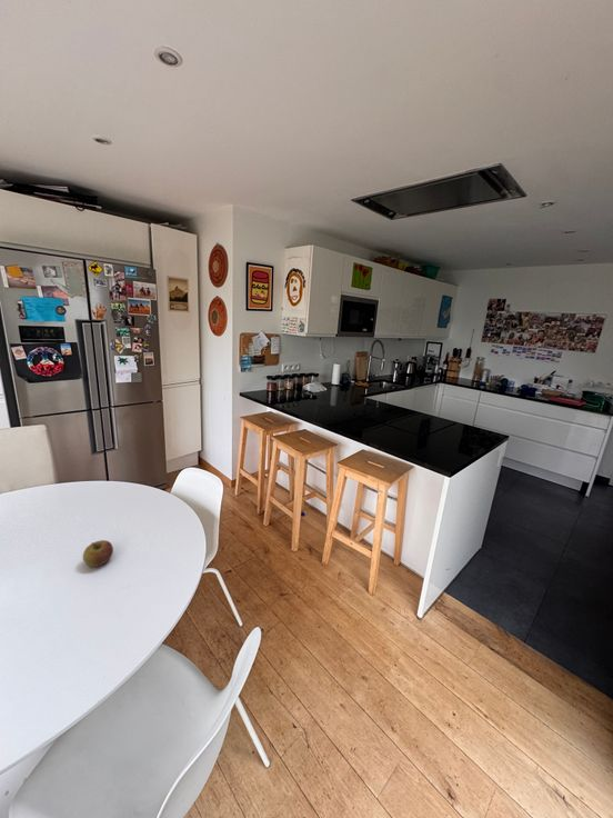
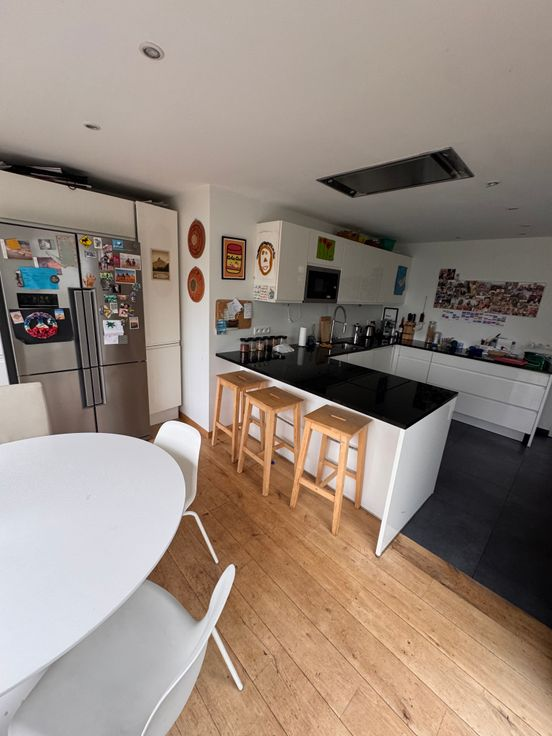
- apple [81,539,114,568]
